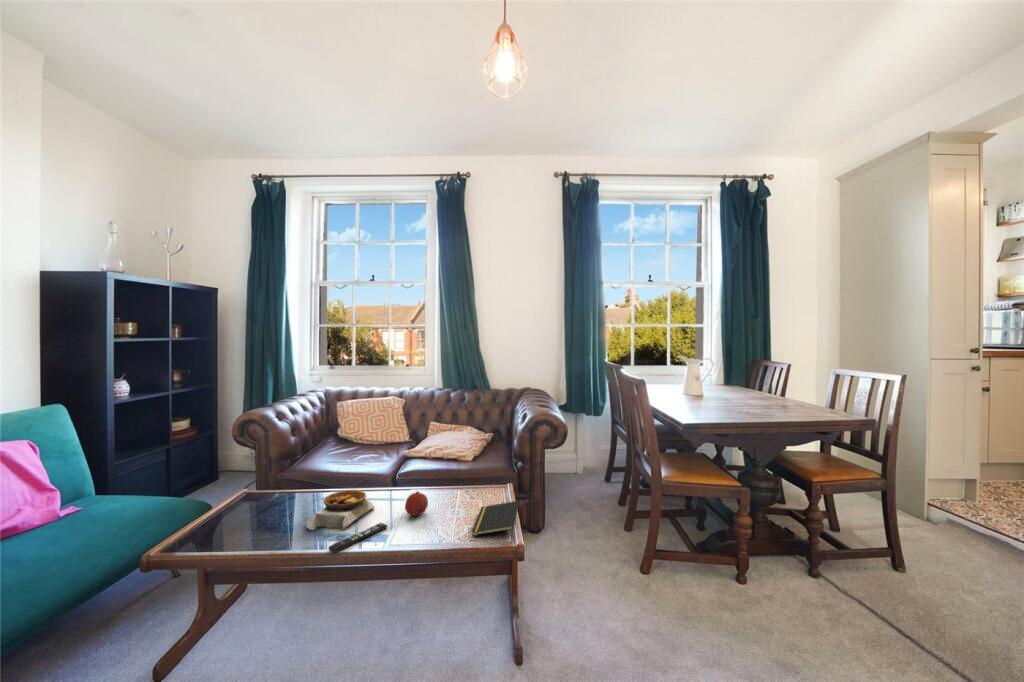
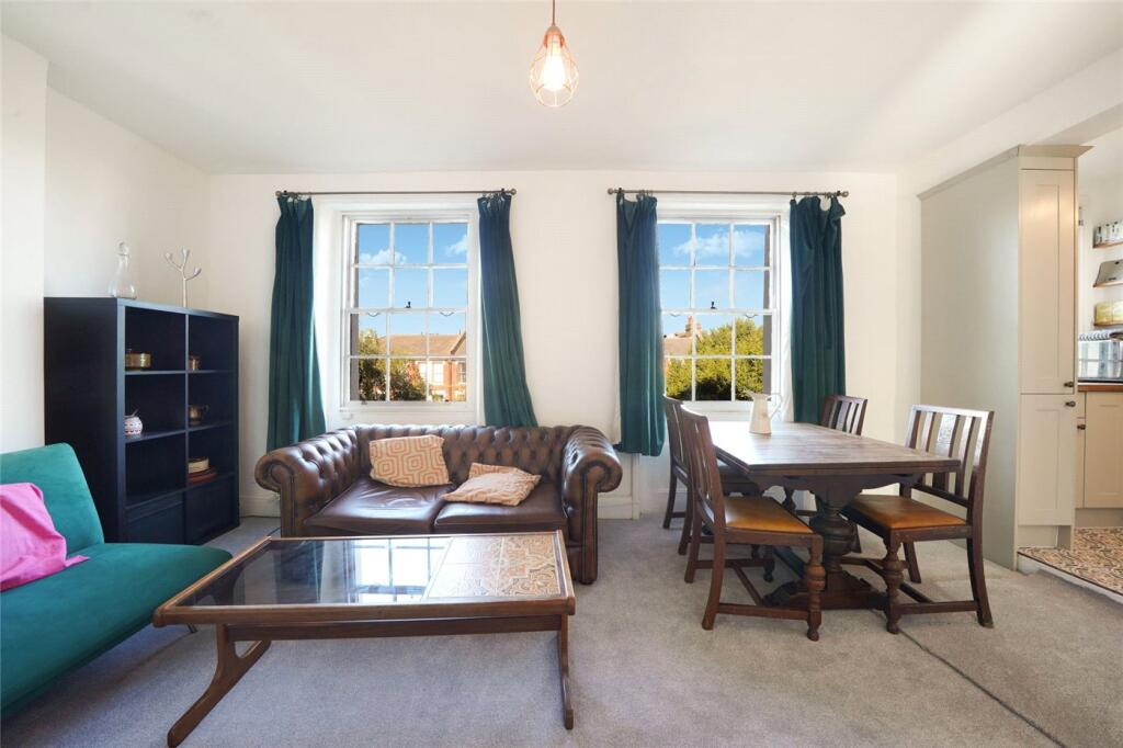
- remote control [327,522,388,555]
- bowl [305,489,376,531]
- notepad [470,500,520,537]
- fruit [404,490,429,517]
